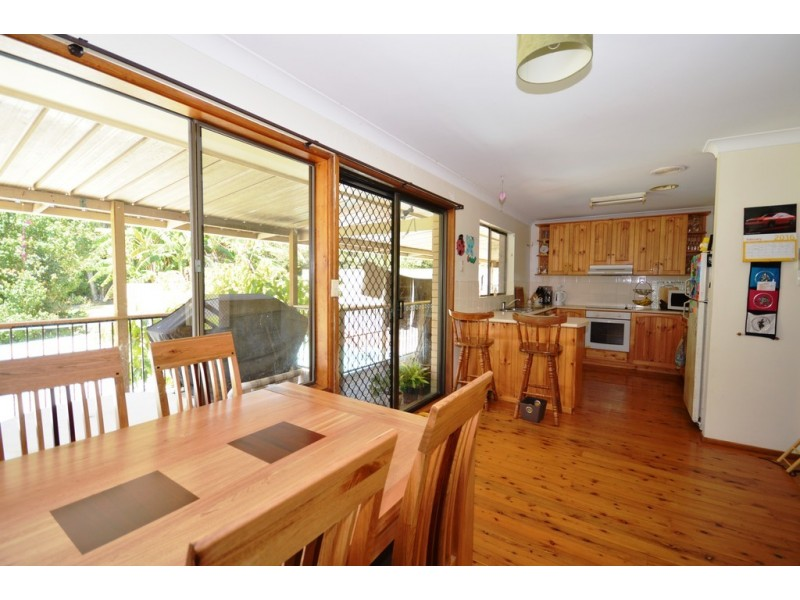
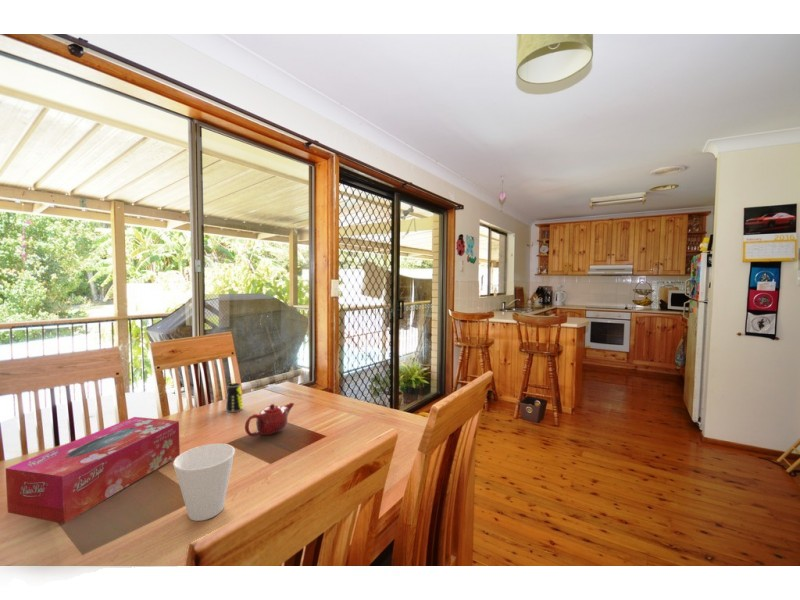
+ teapot [244,402,295,438]
+ cup [225,382,244,413]
+ cup [172,443,236,522]
+ tissue box [4,416,181,525]
